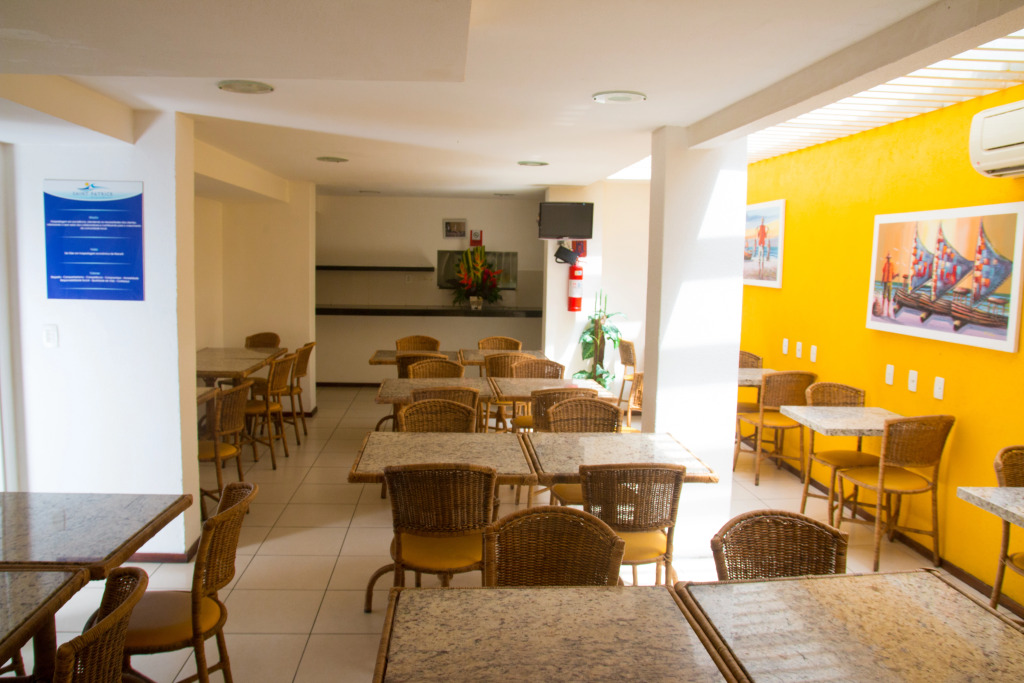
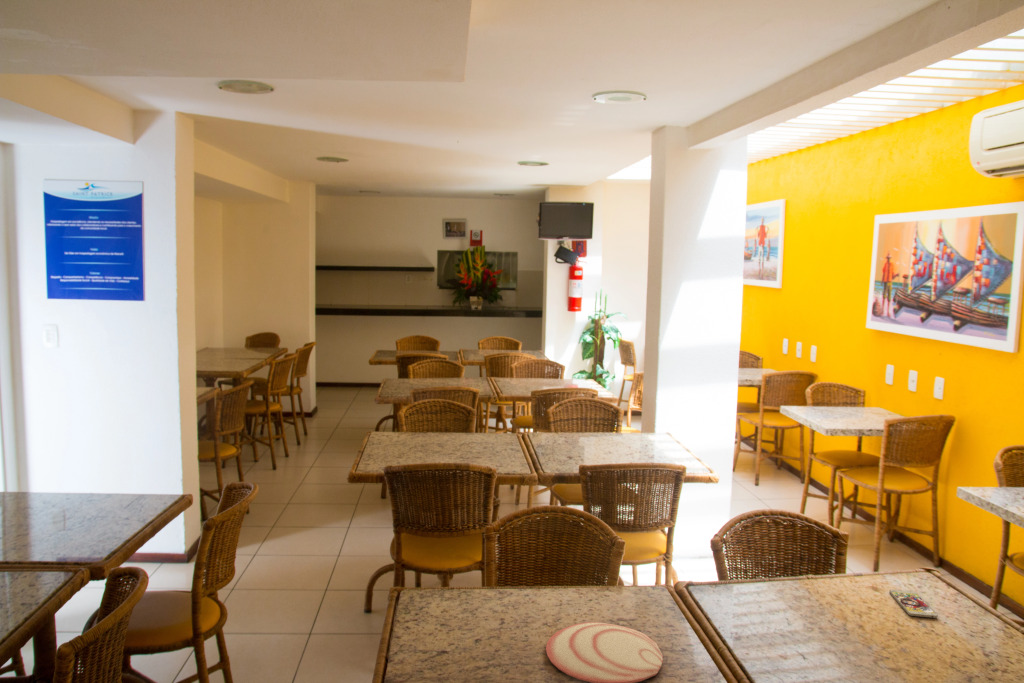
+ smartphone [889,589,939,619]
+ plate [545,621,664,683]
